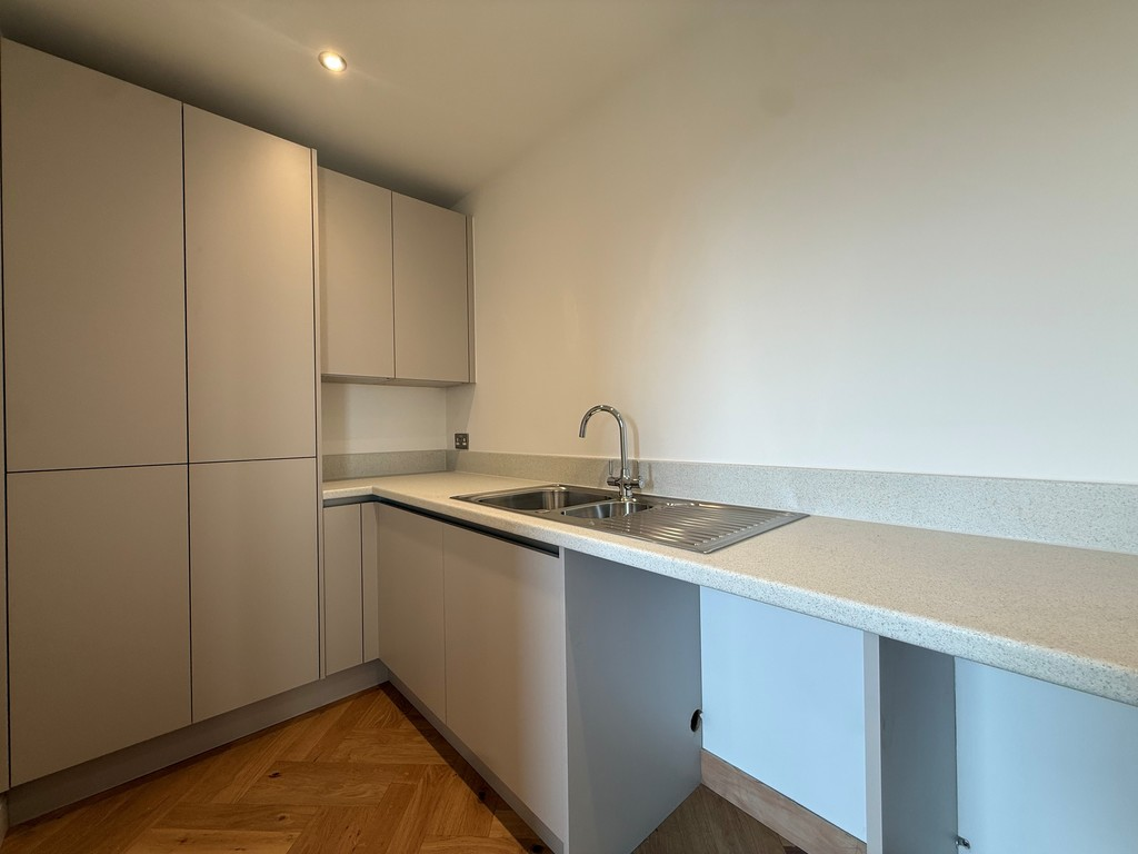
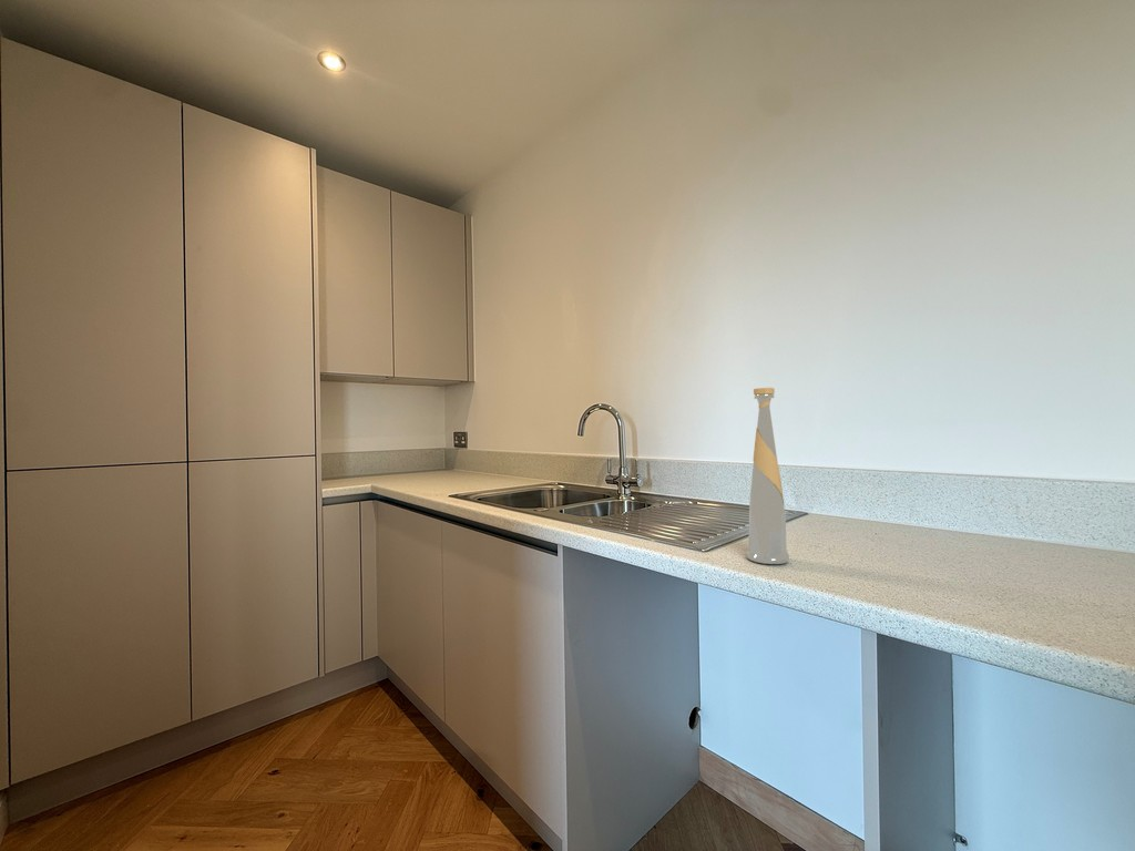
+ bottle [745,387,790,565]
